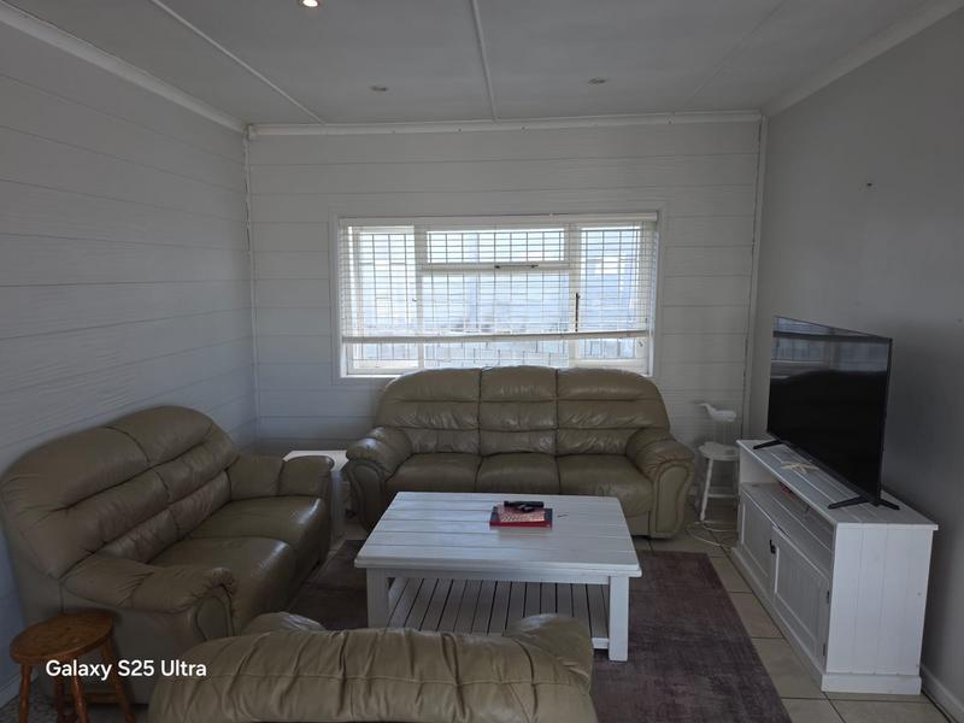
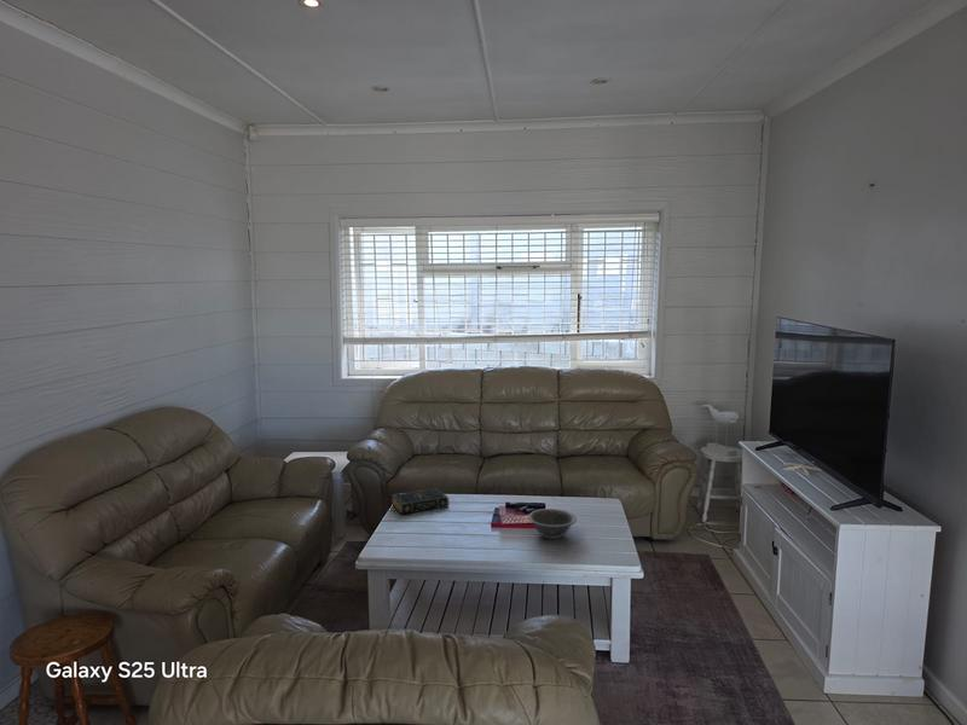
+ book [390,487,450,515]
+ decorative bowl [527,507,578,540]
